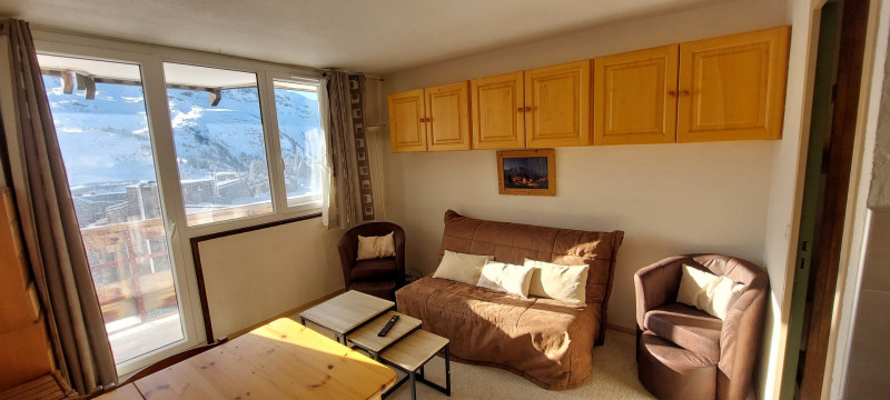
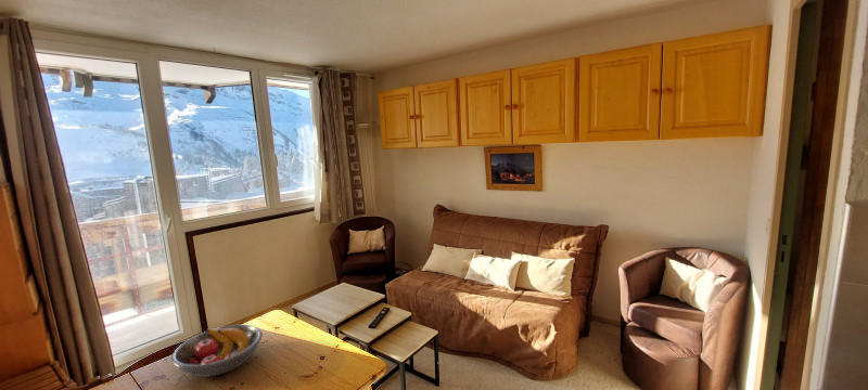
+ fruit bowl [170,324,264,378]
